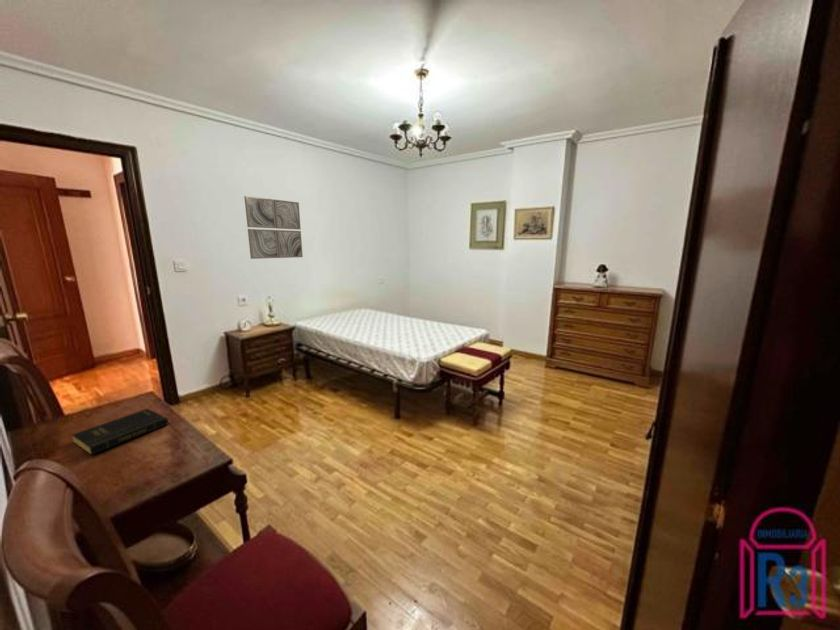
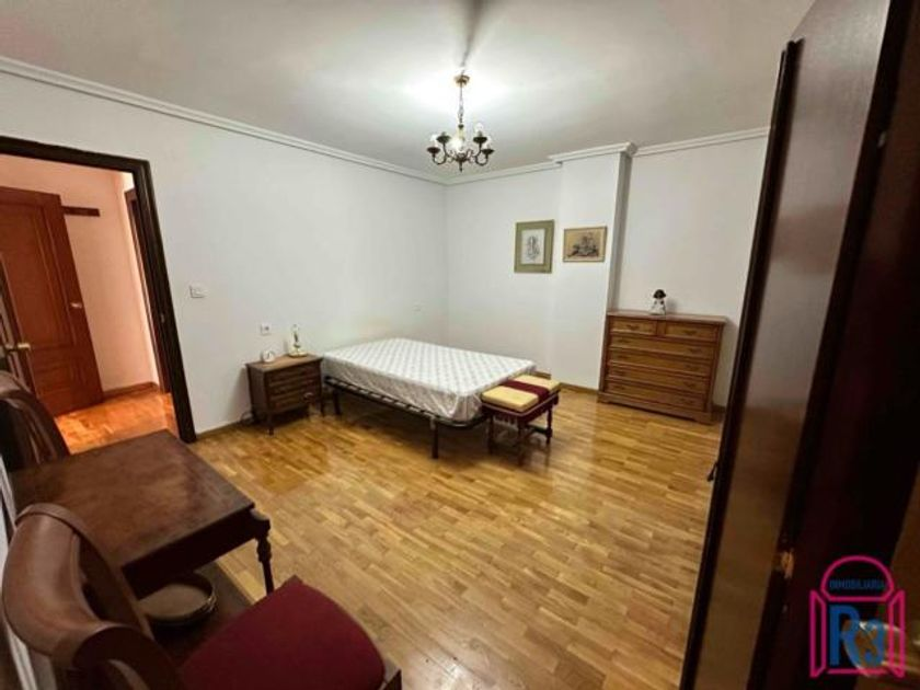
- wall art [243,195,304,260]
- book [71,408,171,456]
